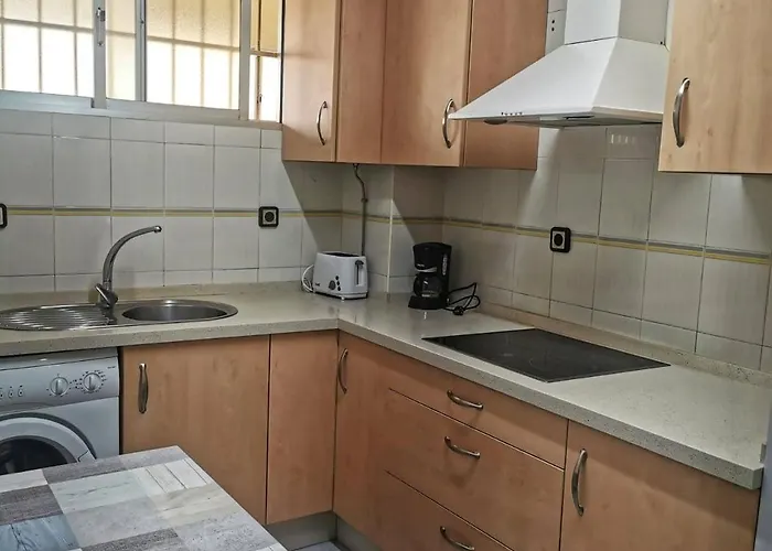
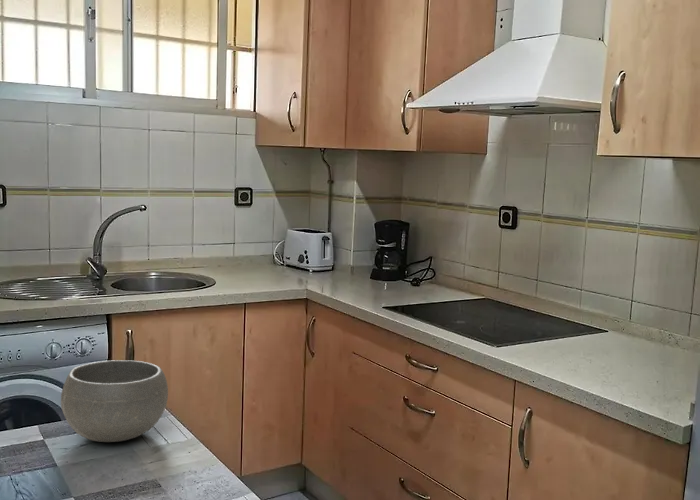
+ bowl [60,359,169,443]
